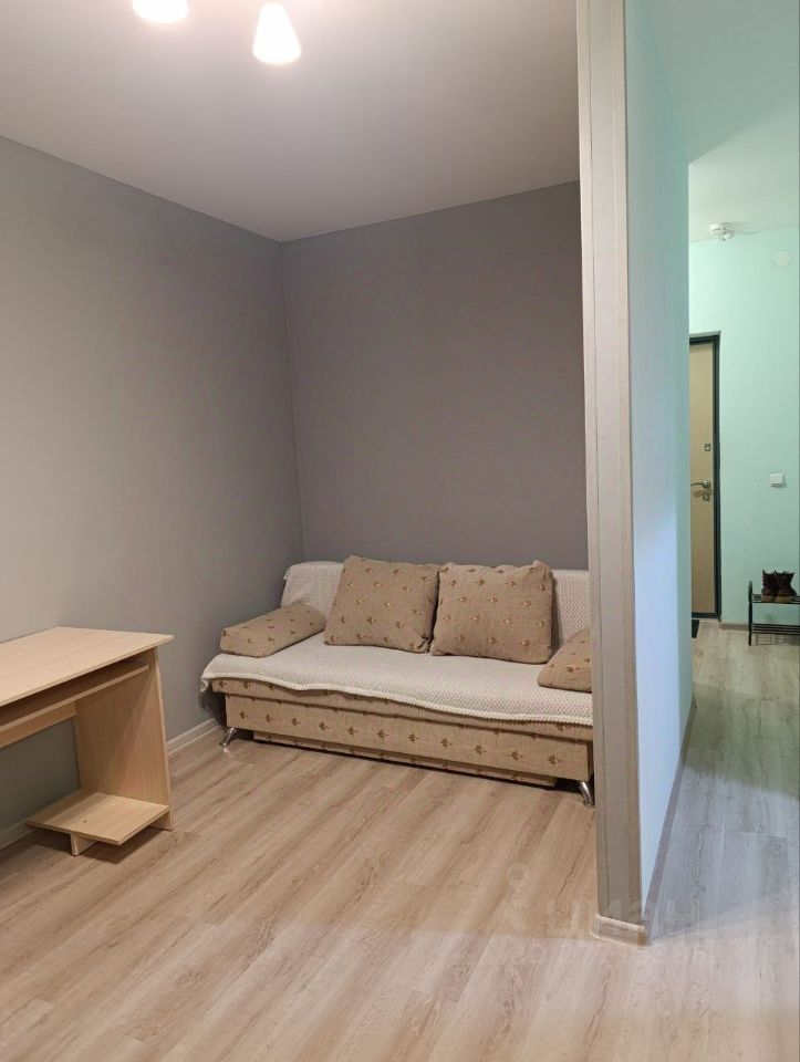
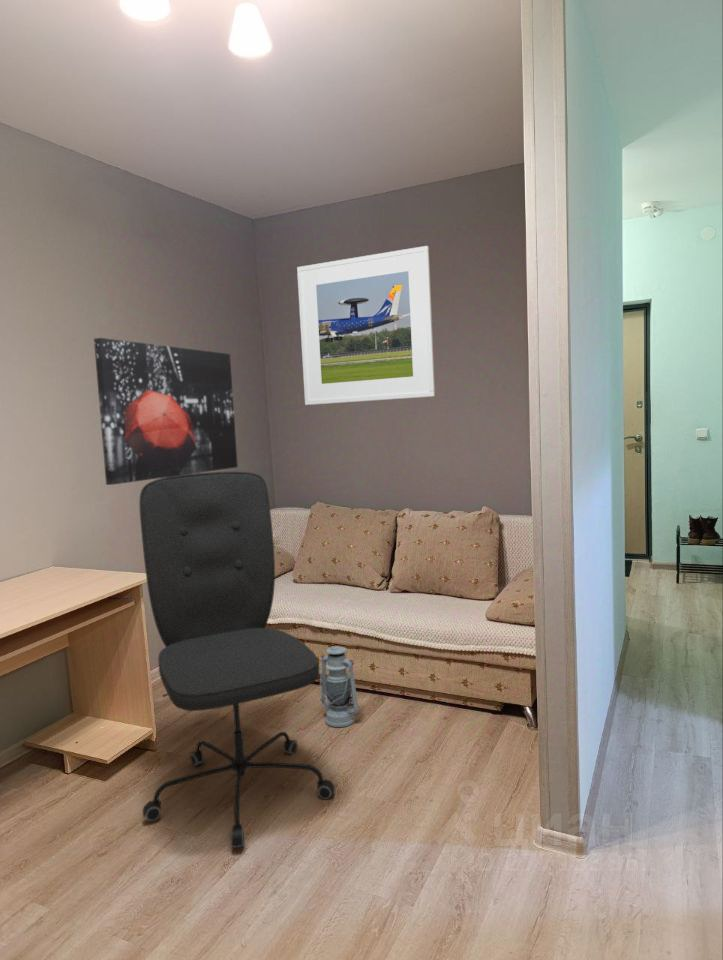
+ lantern [319,645,359,728]
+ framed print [296,245,436,406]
+ office chair [138,470,336,849]
+ wall art [93,337,239,486]
